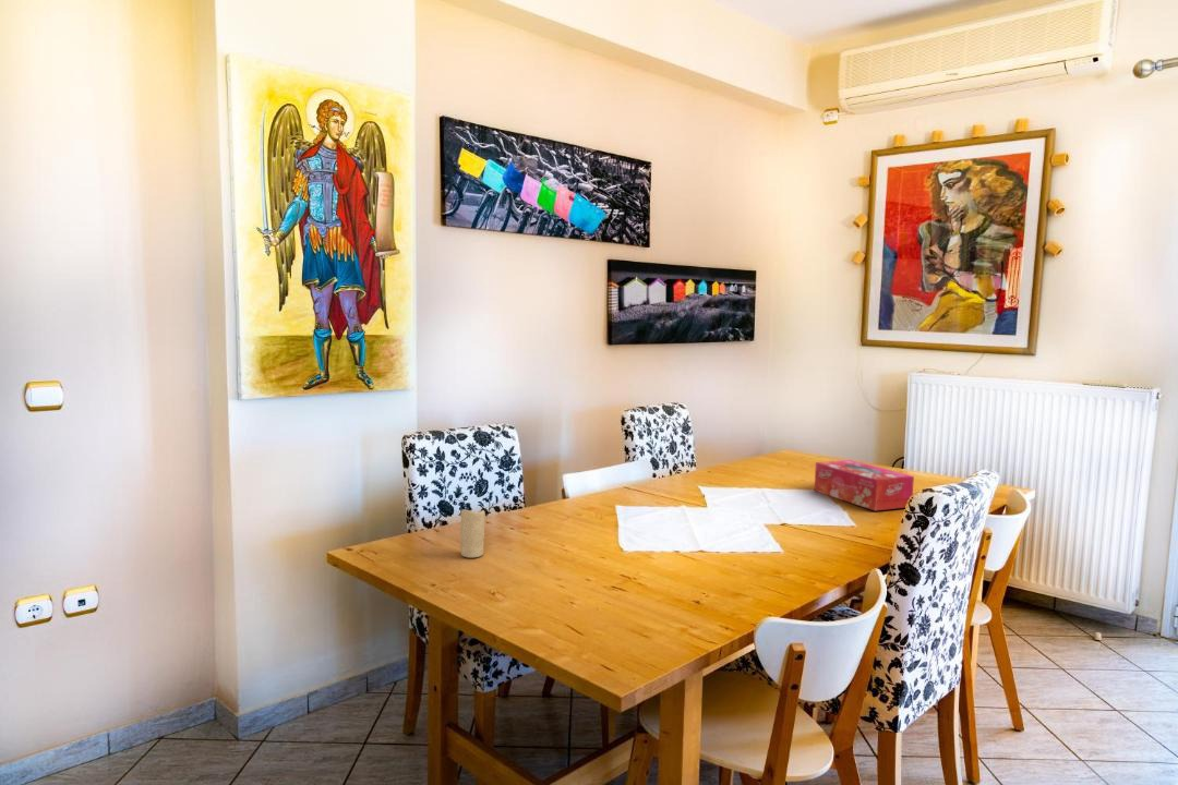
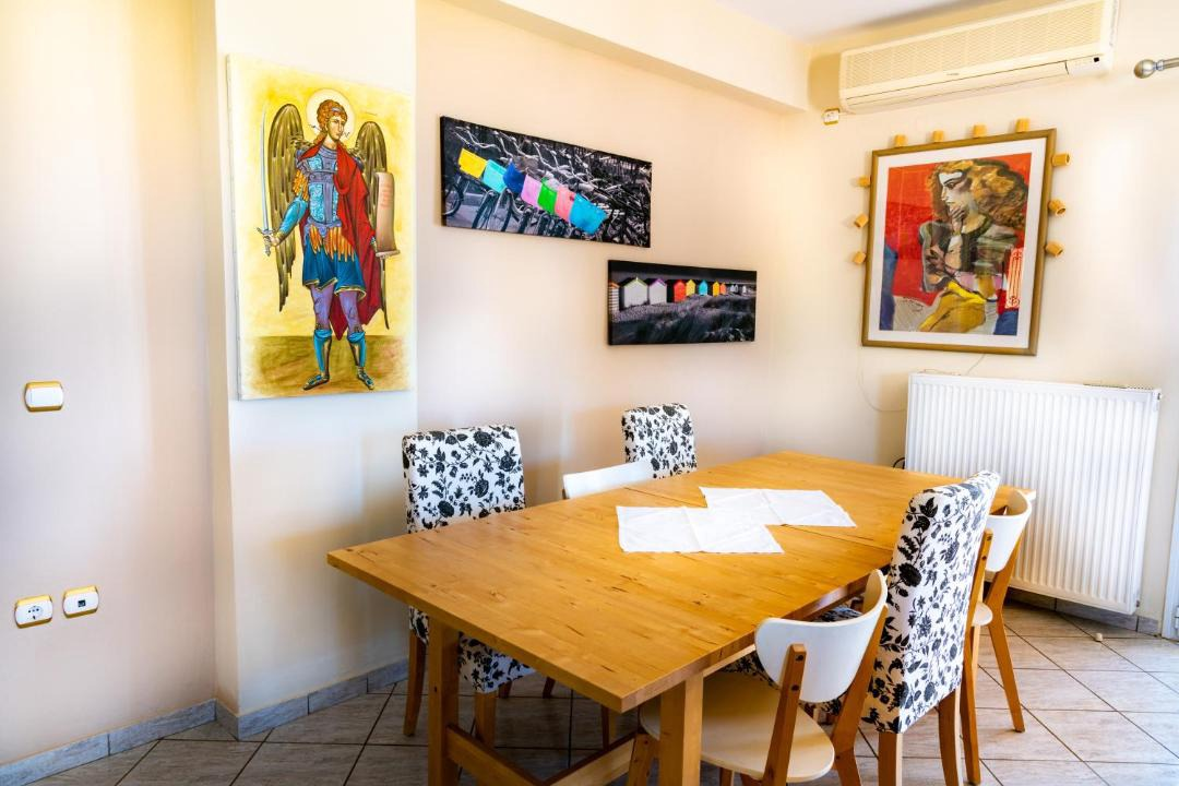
- tissue box [814,459,915,511]
- candle [459,508,486,559]
